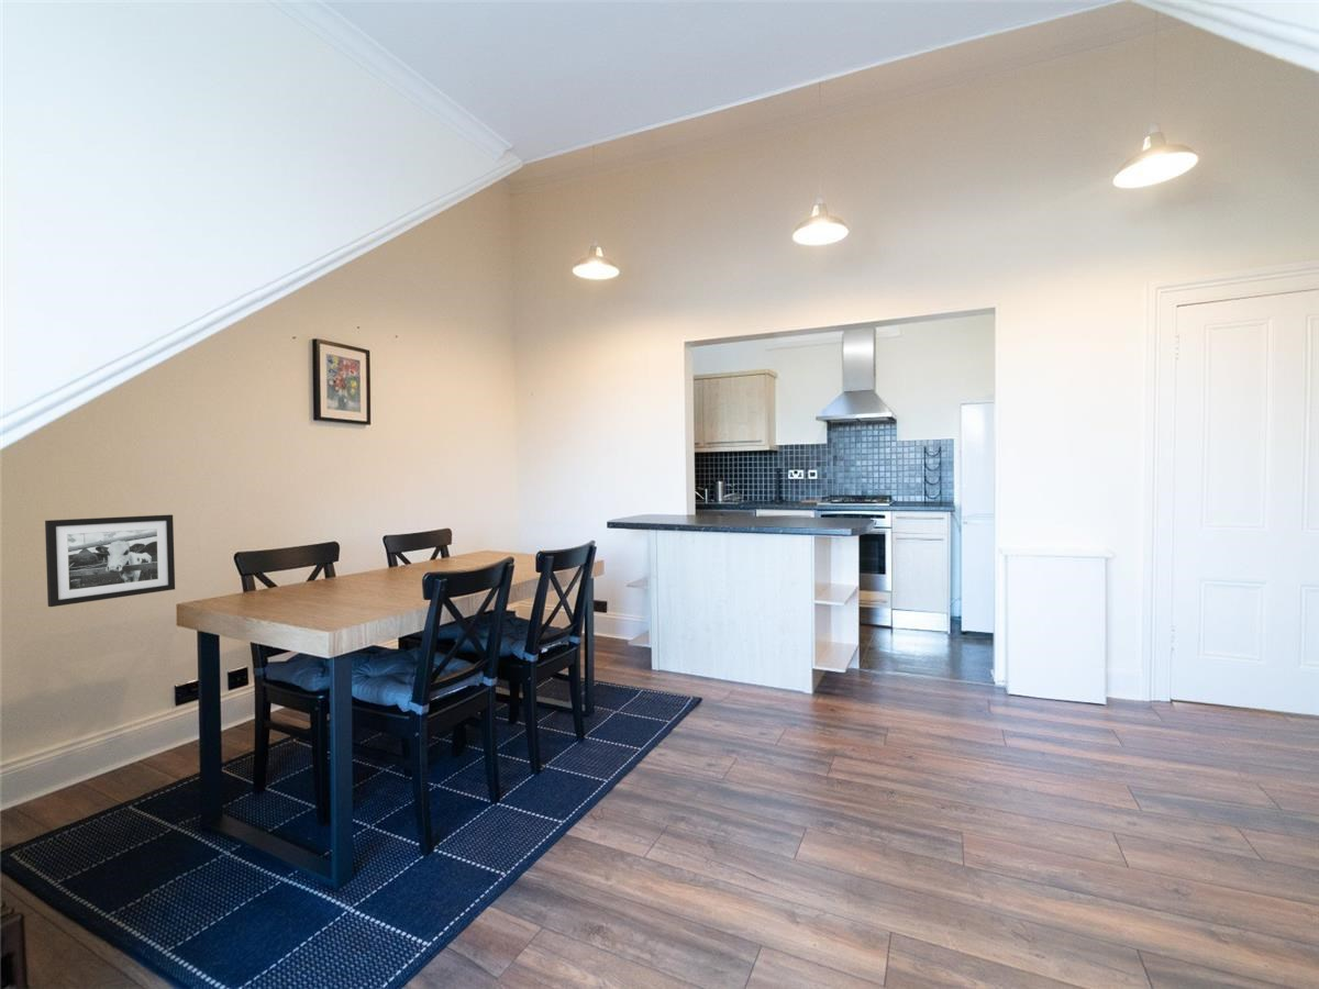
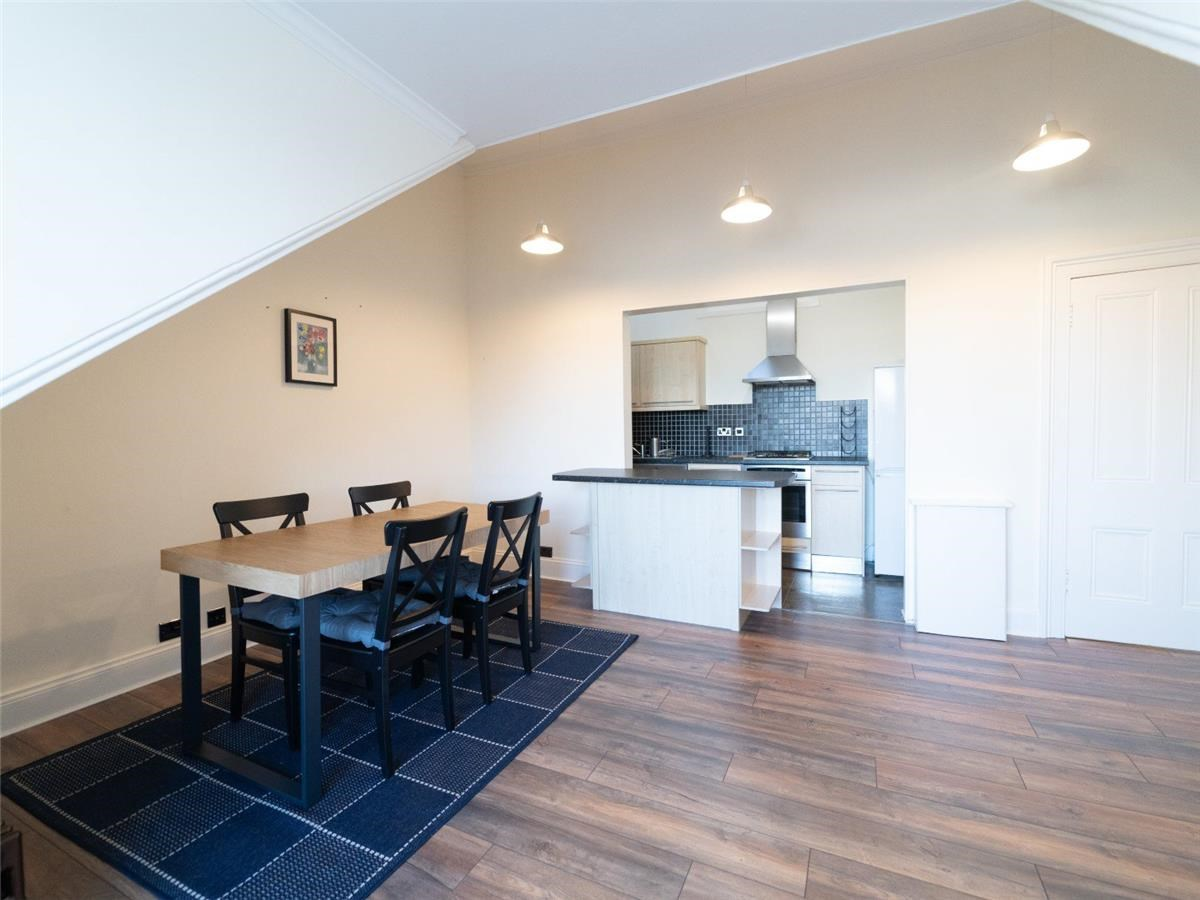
- picture frame [44,513,176,608]
